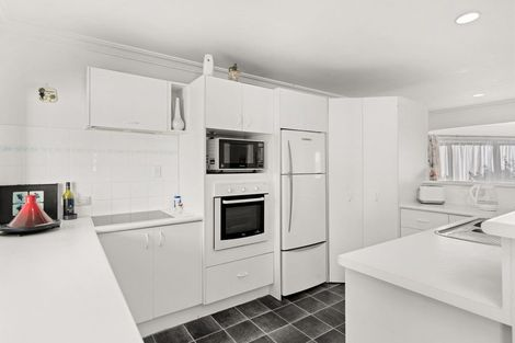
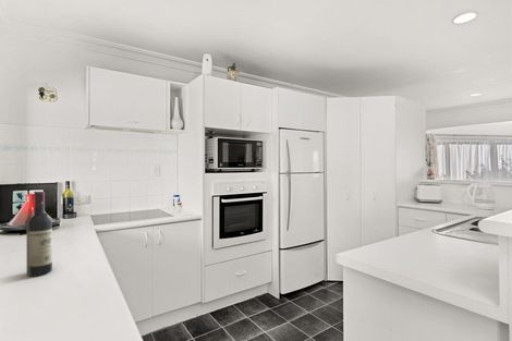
+ wine bottle [25,191,53,278]
